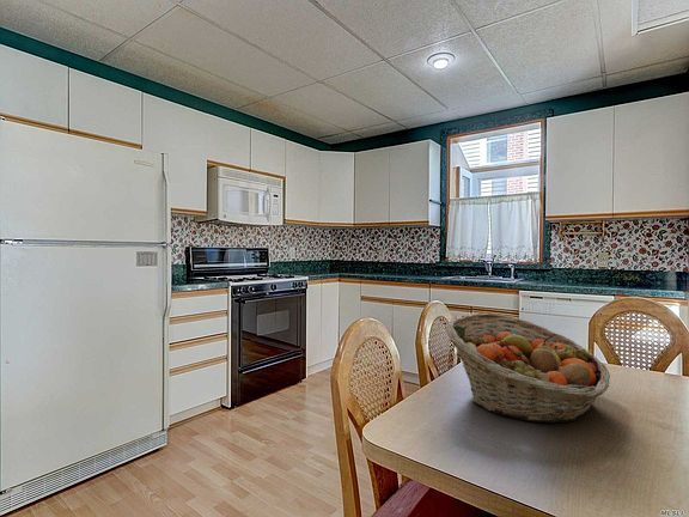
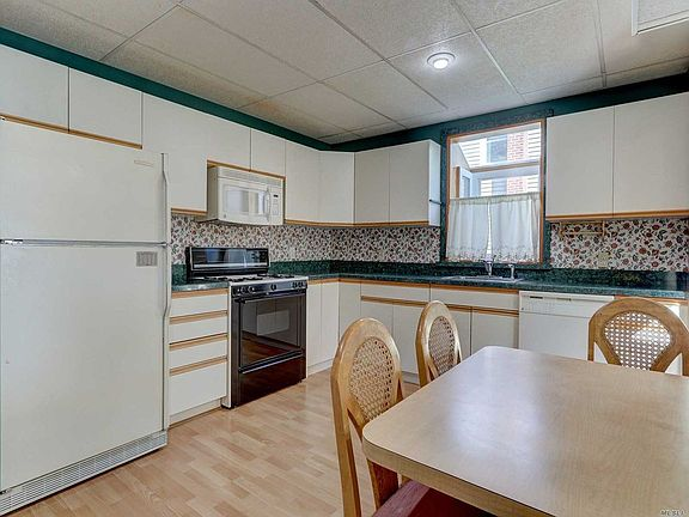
- fruit basket [445,312,611,424]
